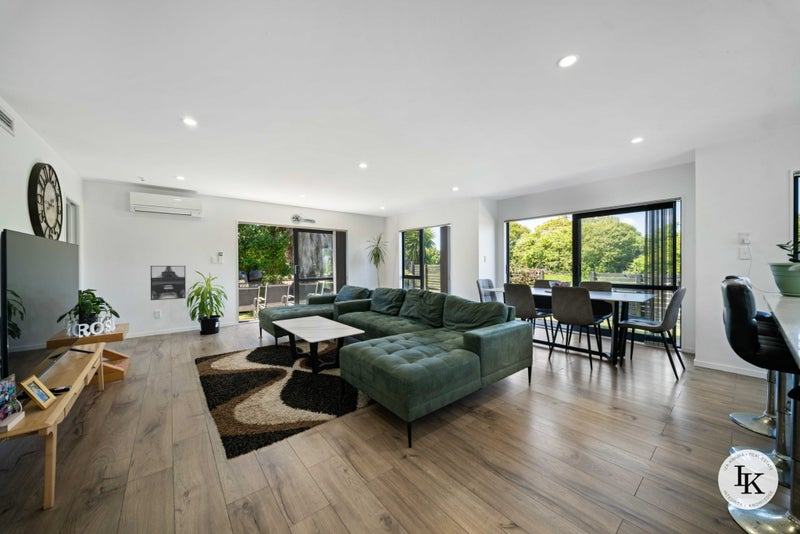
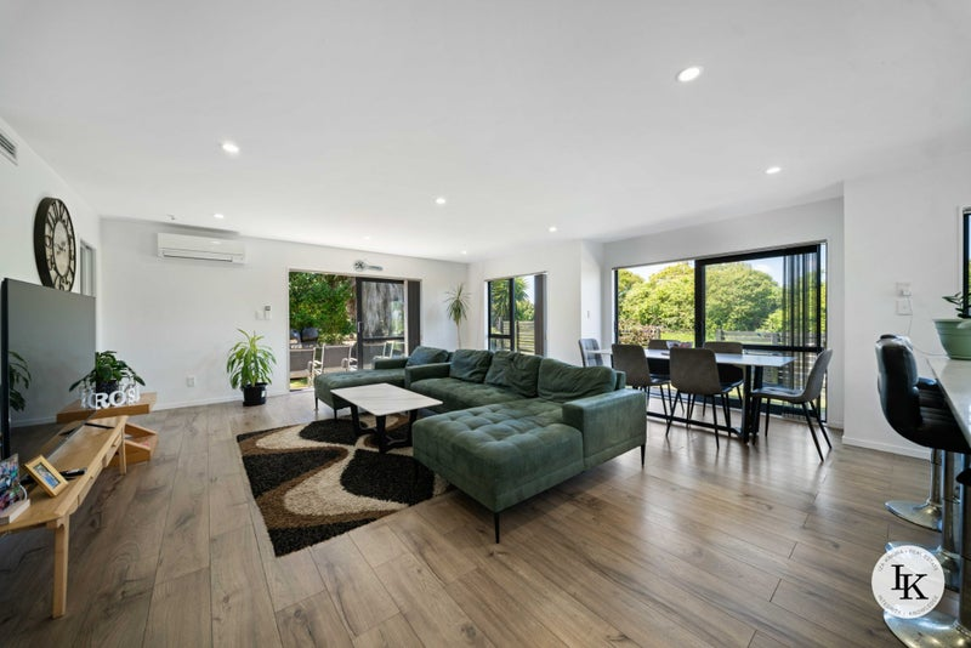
- wall art [150,265,187,301]
